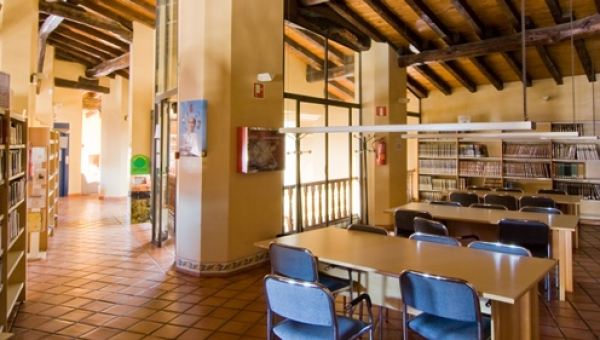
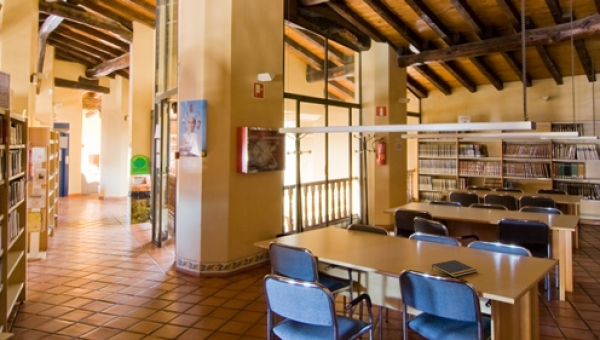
+ notepad [430,259,478,278]
